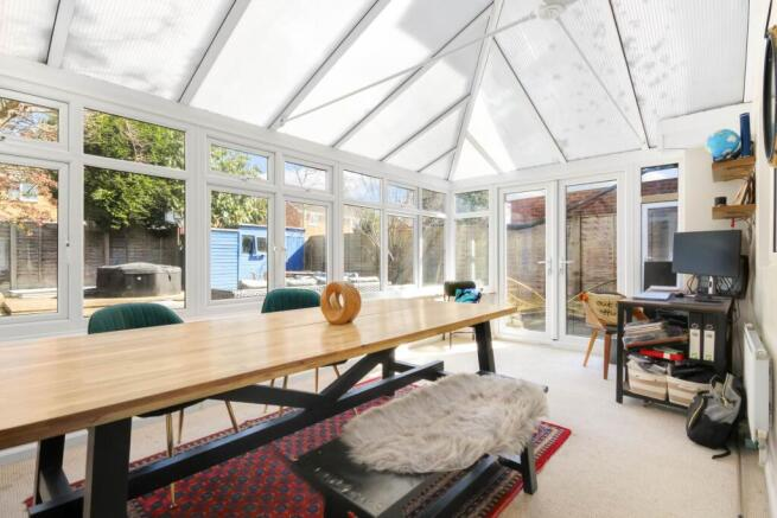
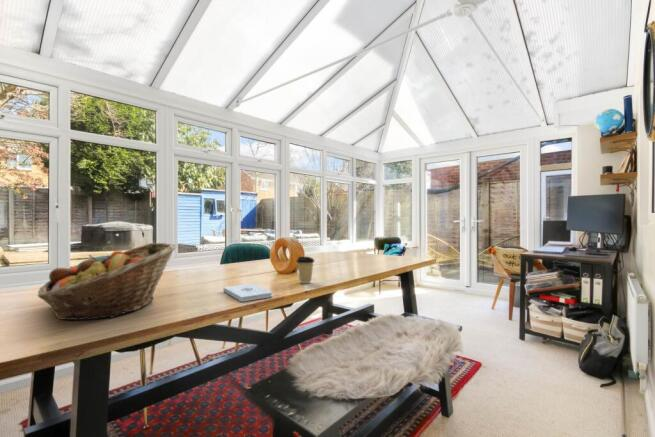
+ notepad [223,283,273,303]
+ fruit basket [36,242,178,321]
+ coffee cup [295,256,316,284]
